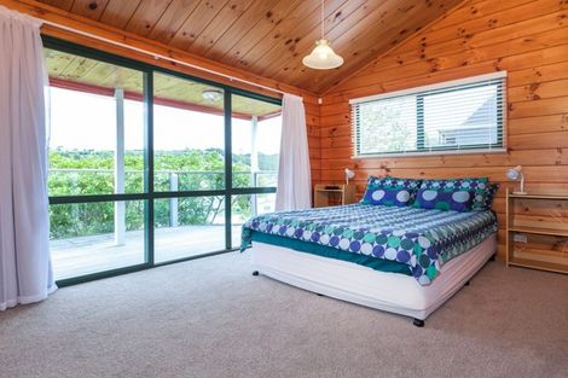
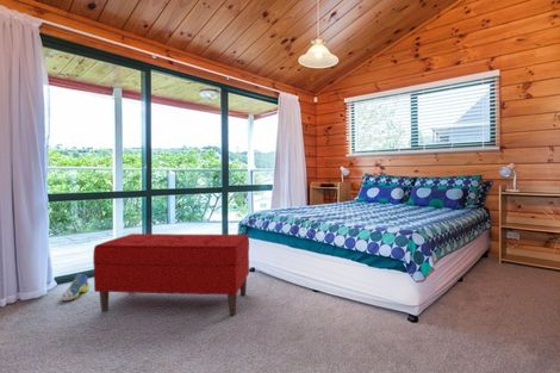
+ sneaker [58,273,91,301]
+ bench [92,232,250,317]
